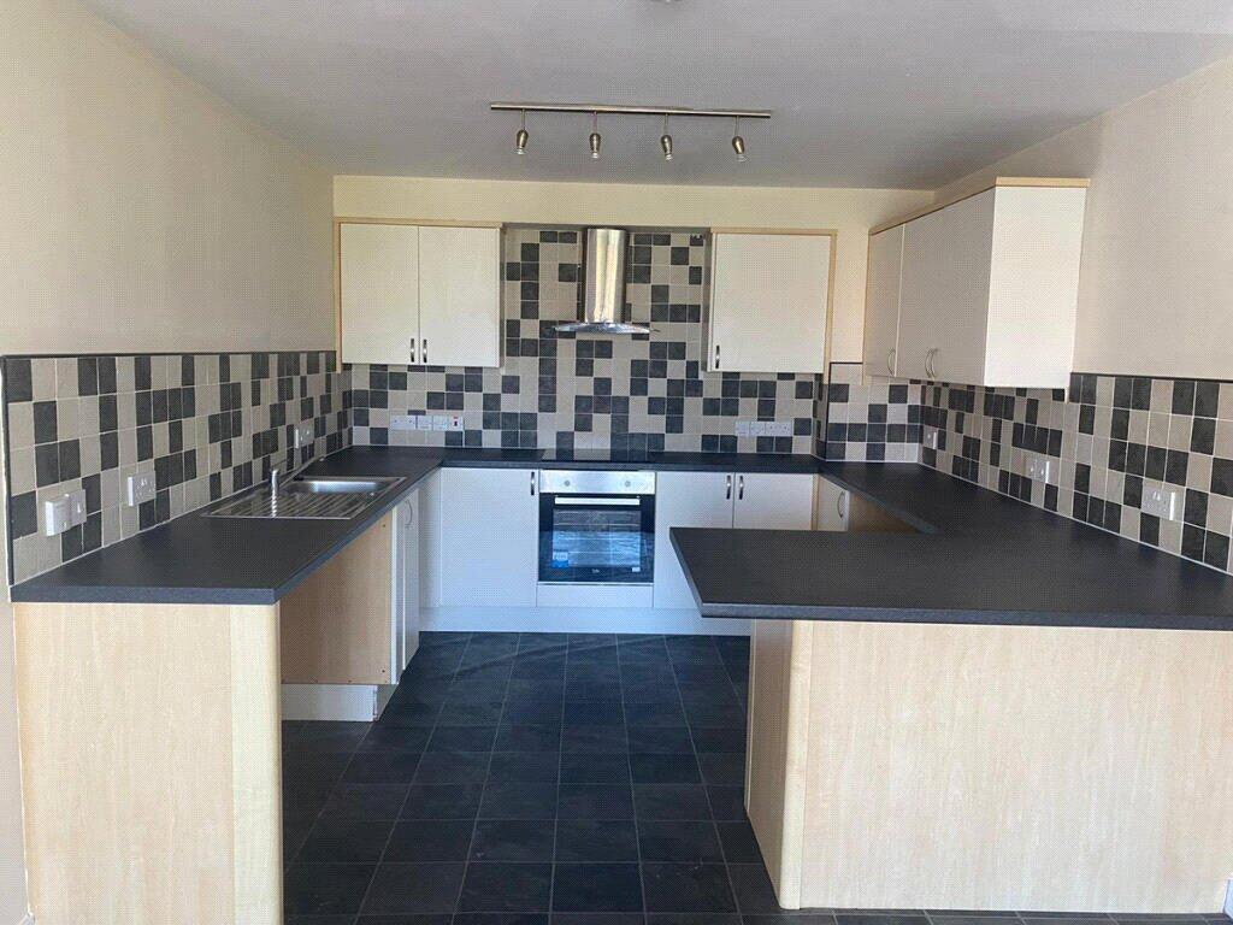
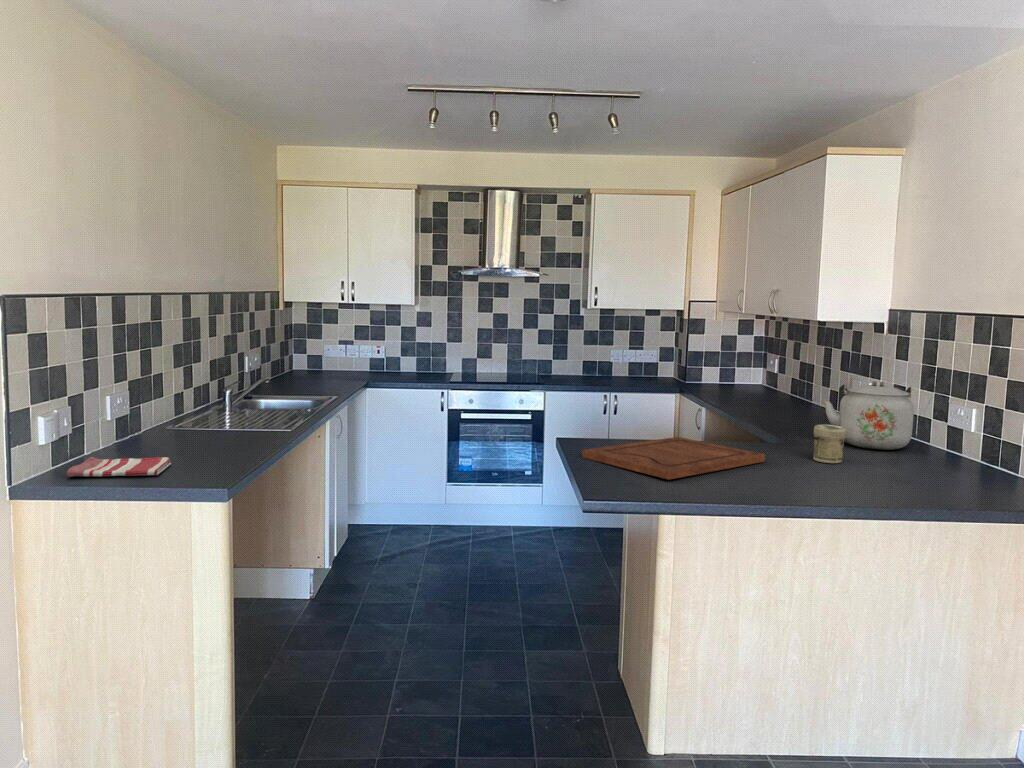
+ kettle [823,380,915,451]
+ dish towel [66,456,172,478]
+ jar [812,423,846,464]
+ cutting board [581,436,766,481]
